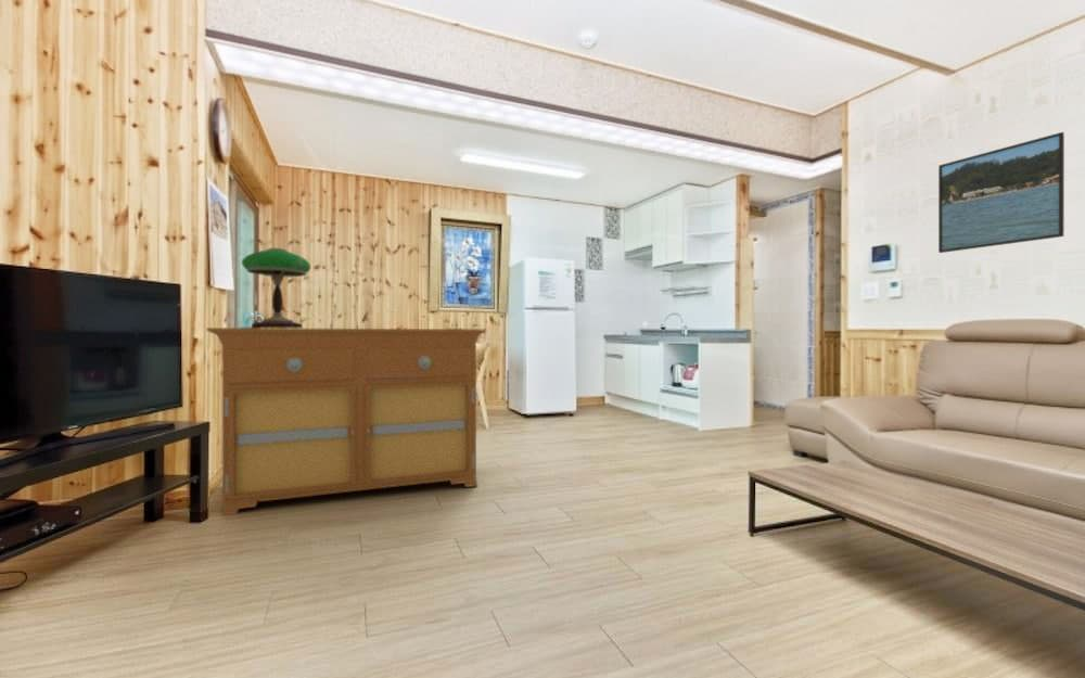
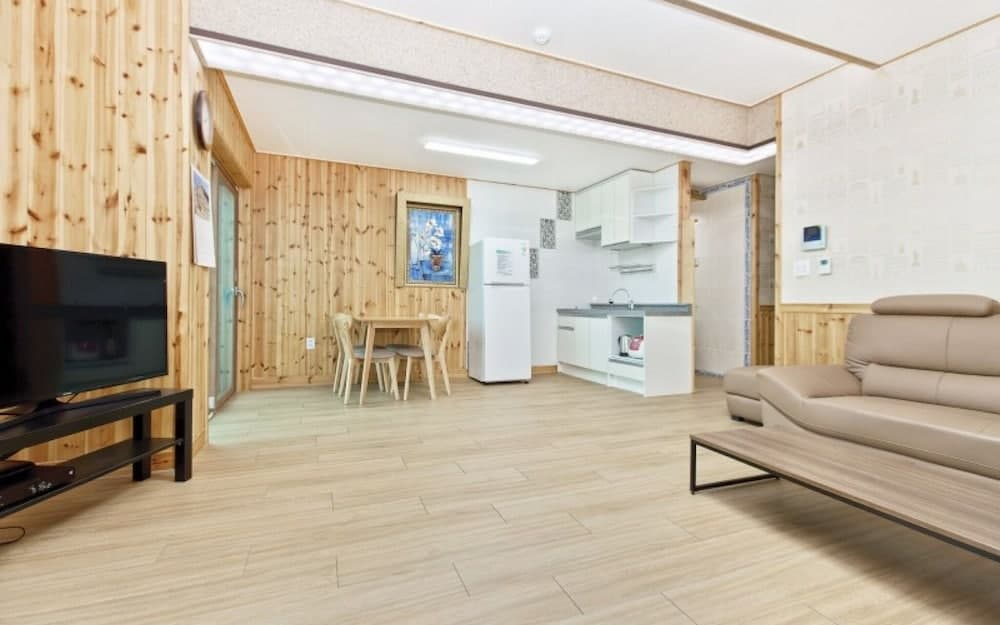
- sideboard [206,327,487,516]
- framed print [937,131,1065,254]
- table lamp [241,247,311,329]
